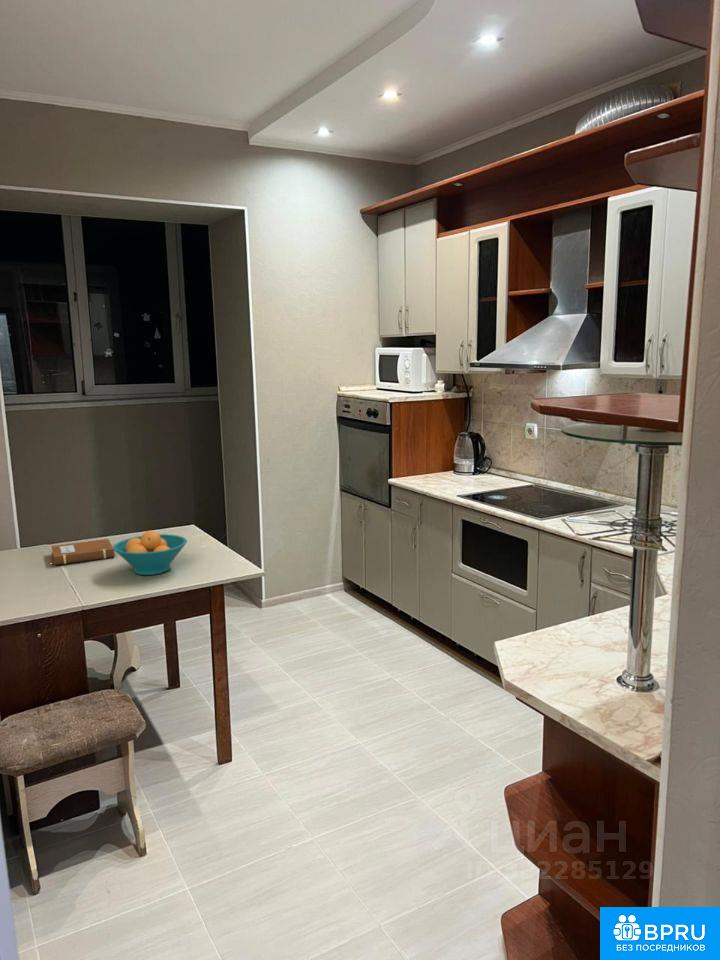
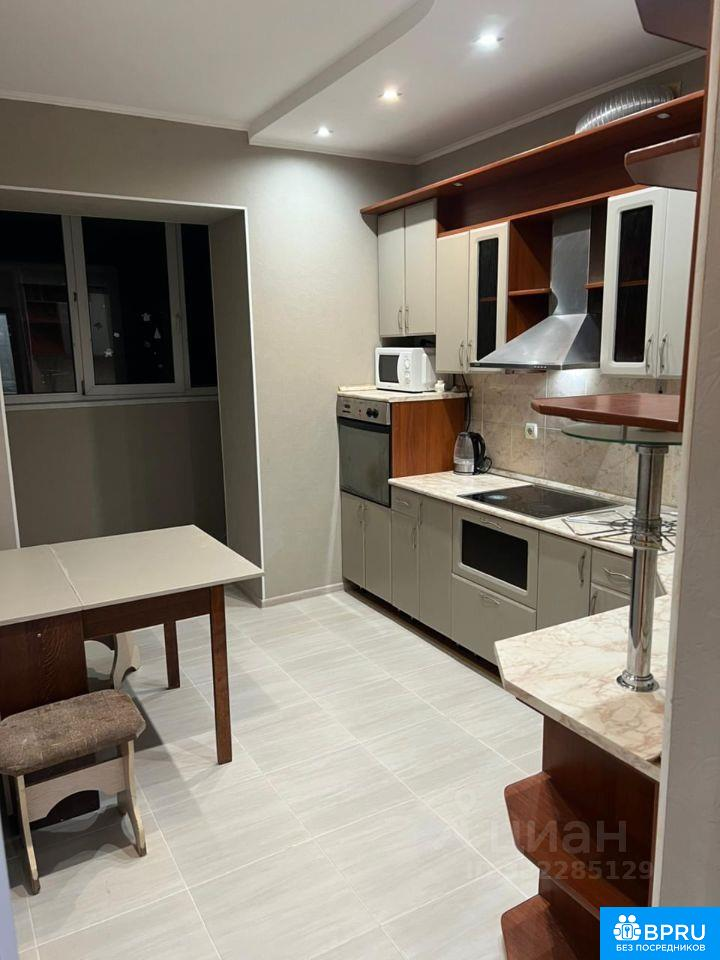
- fruit bowl [112,530,188,576]
- notebook [50,538,115,566]
